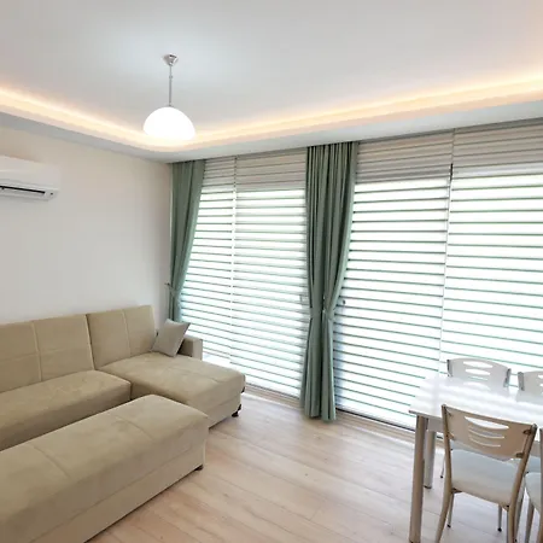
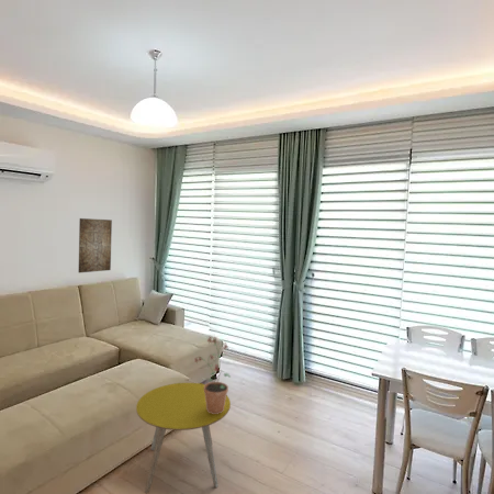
+ potted plant [193,335,232,414]
+ wall art [78,217,113,273]
+ side table [135,382,232,494]
